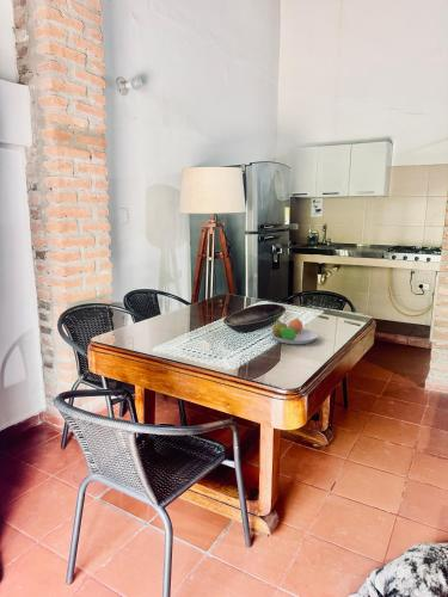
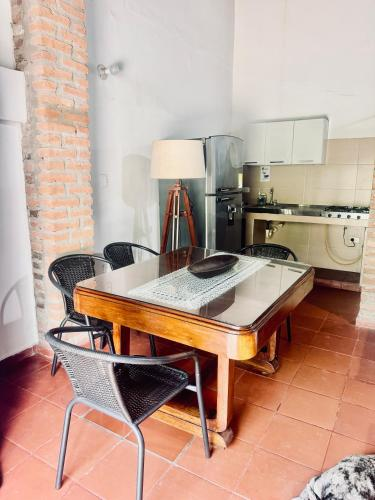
- fruit bowl [269,318,319,345]
